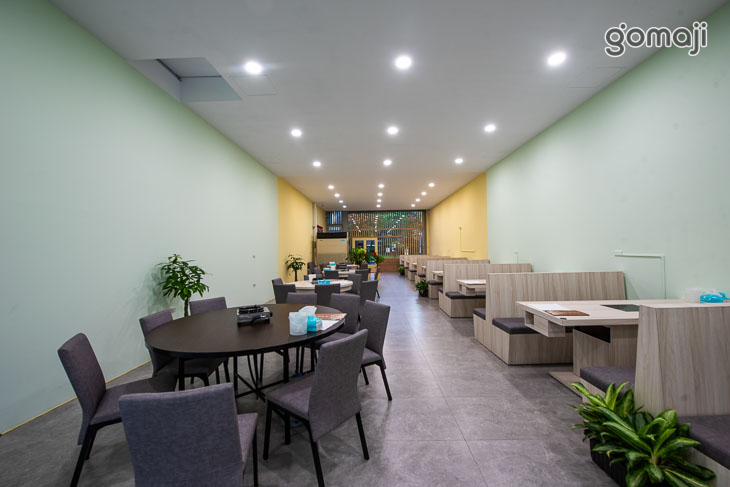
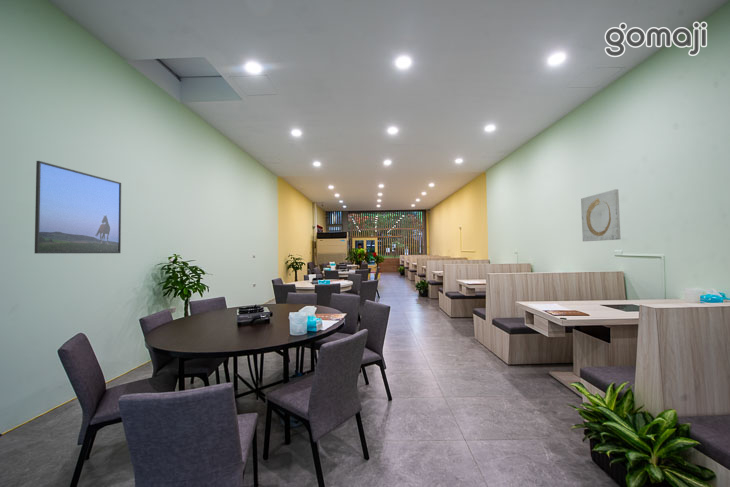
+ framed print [34,160,122,254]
+ wall art [580,188,622,242]
